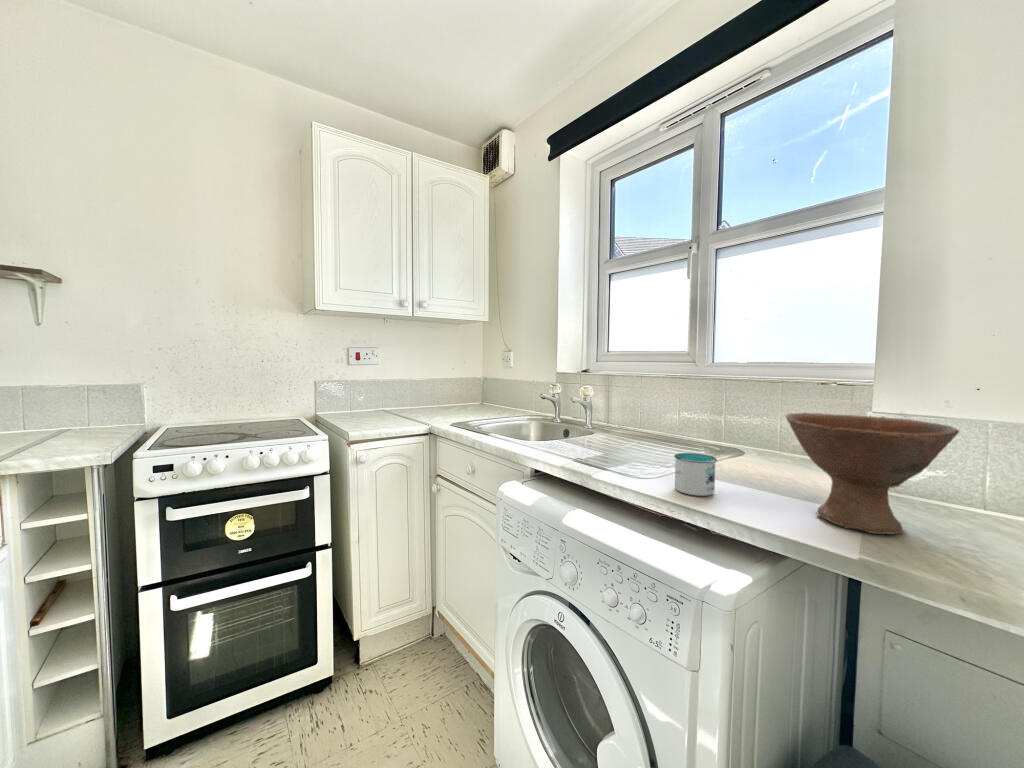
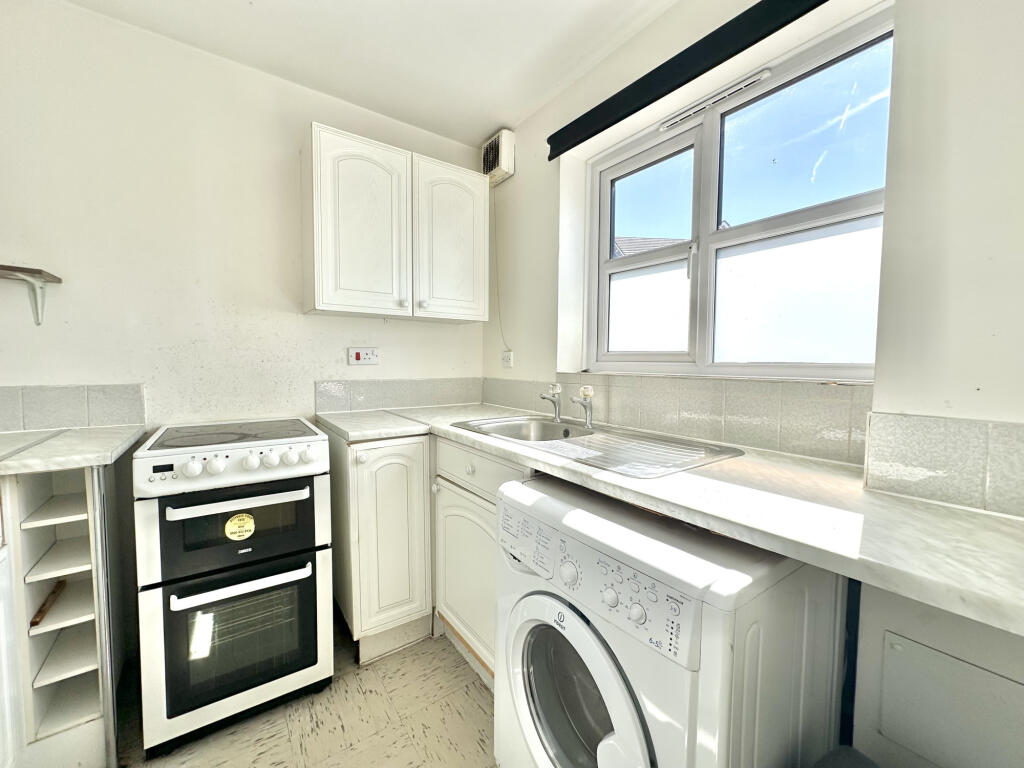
- mug [673,452,718,497]
- bowl [784,412,960,535]
